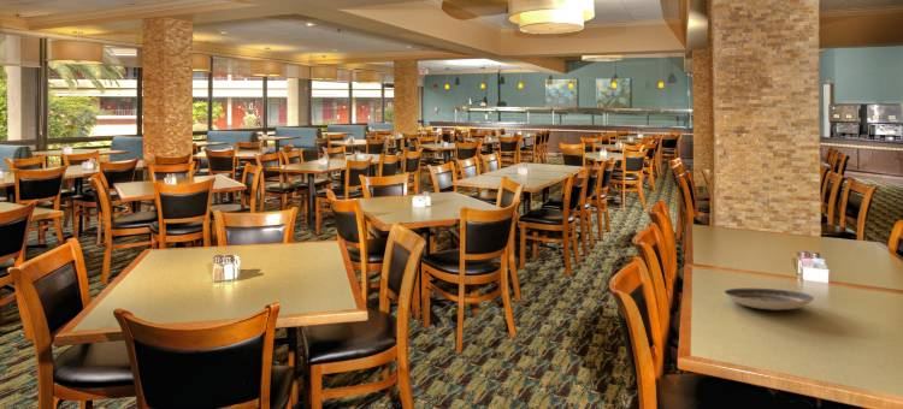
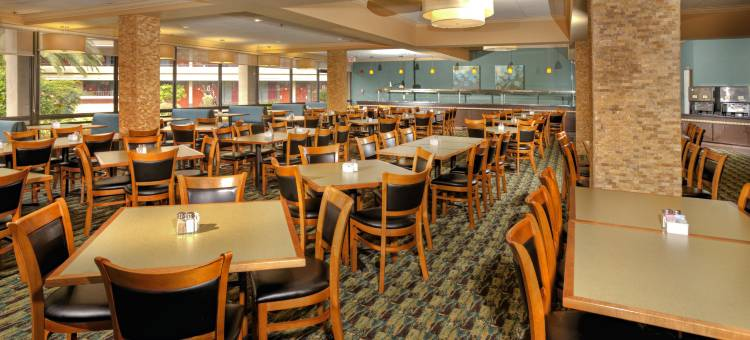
- plate [722,288,815,312]
